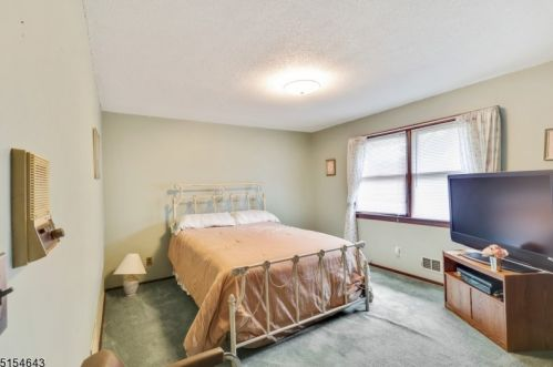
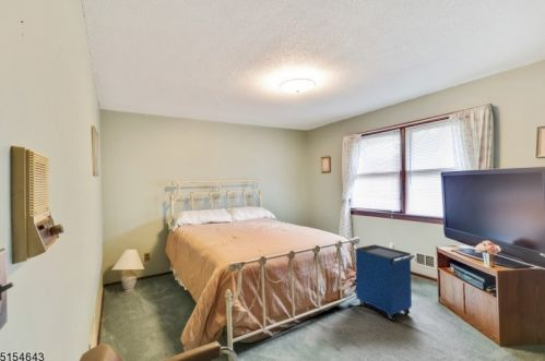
+ cabinet [354,243,416,322]
